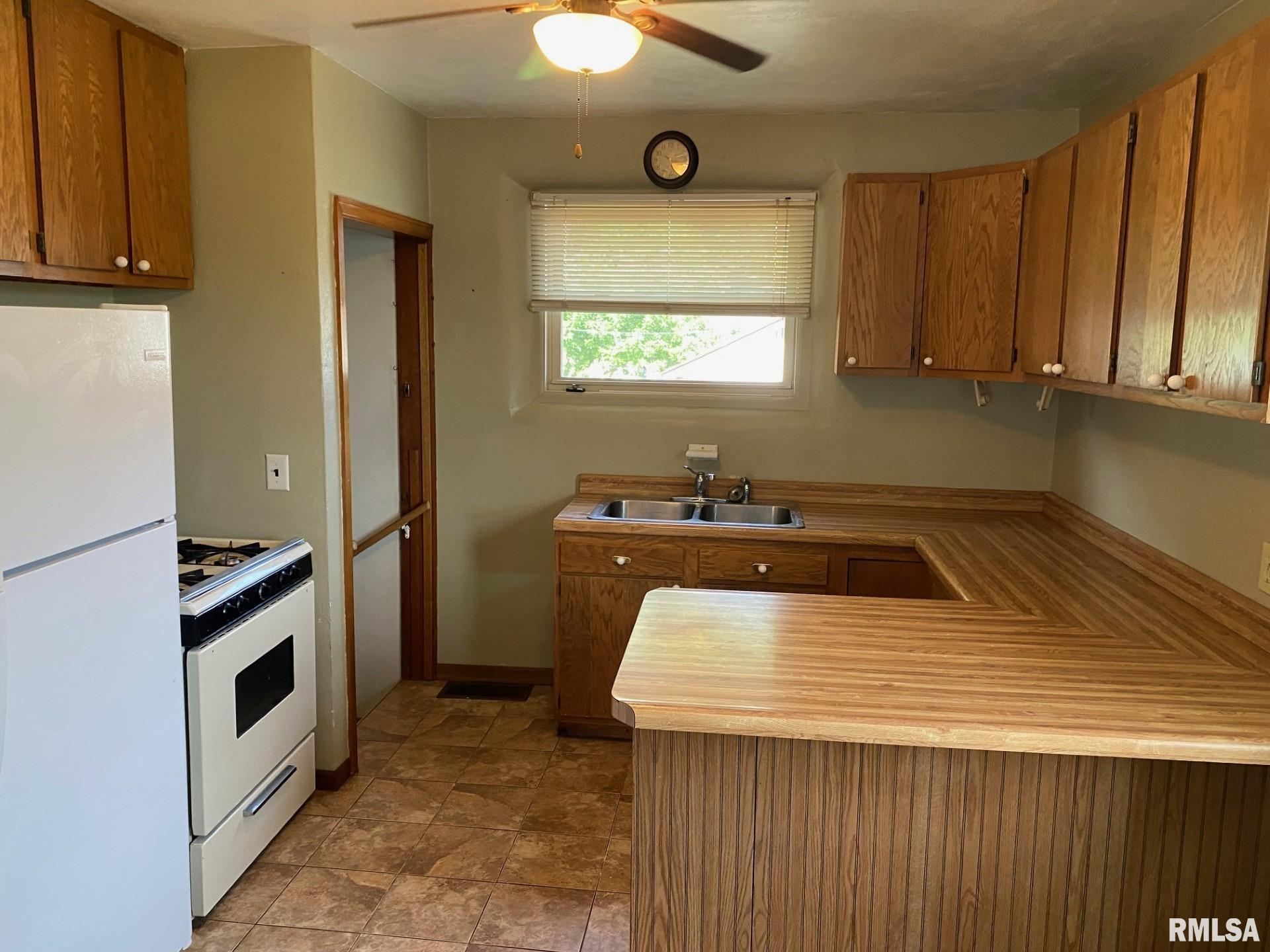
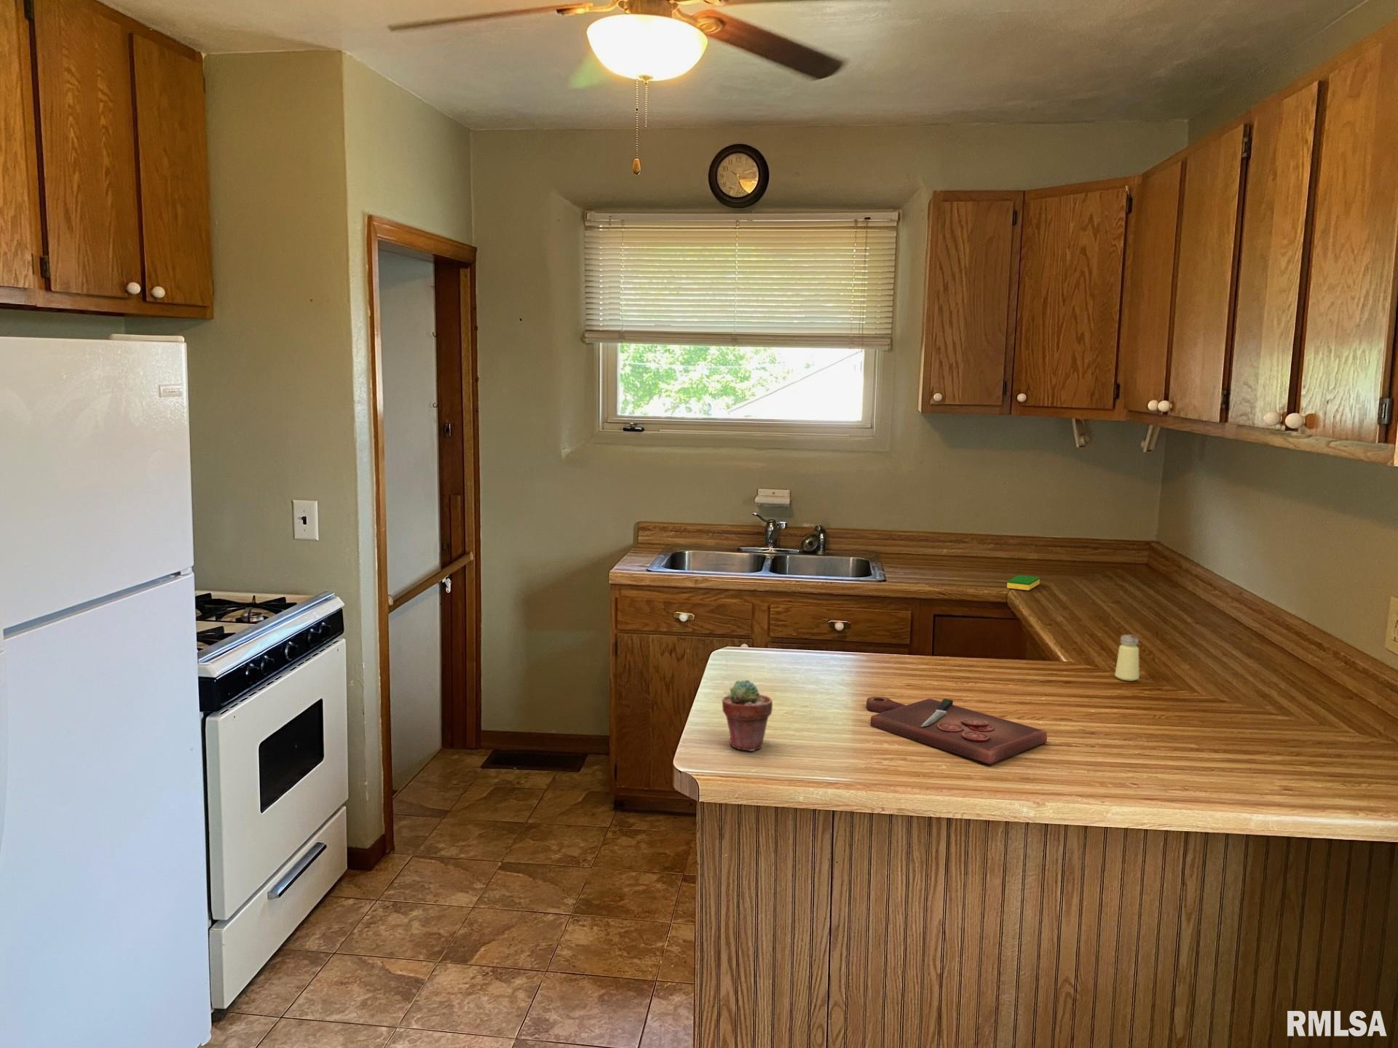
+ dish sponge [1006,575,1040,591]
+ potted succulent [722,679,773,752]
+ cutting board [865,696,1048,765]
+ saltshaker [1114,634,1140,681]
